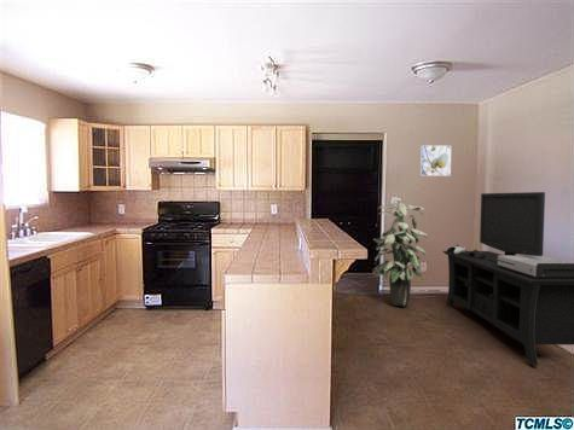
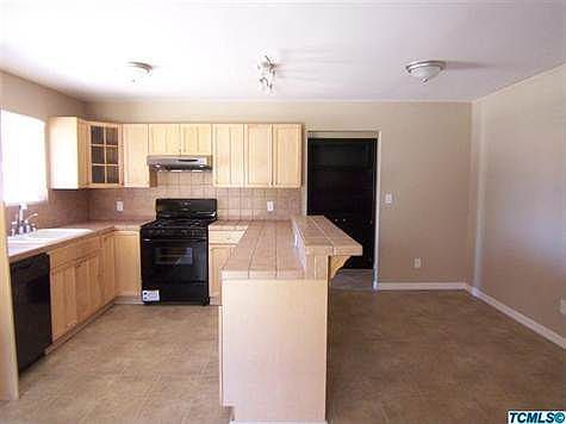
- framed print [419,144,452,178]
- media console [442,191,574,366]
- indoor plant [372,197,429,307]
